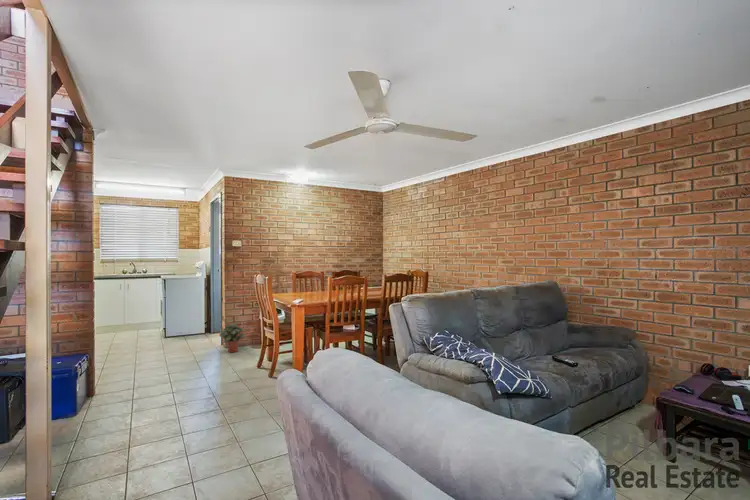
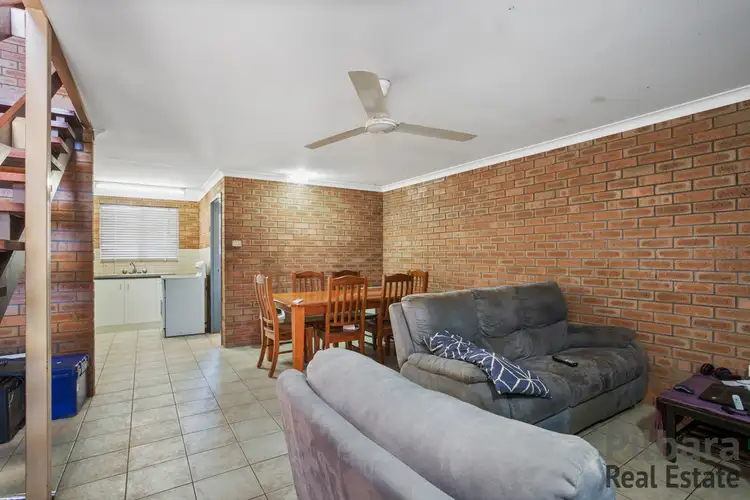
- potted plant [218,322,249,353]
